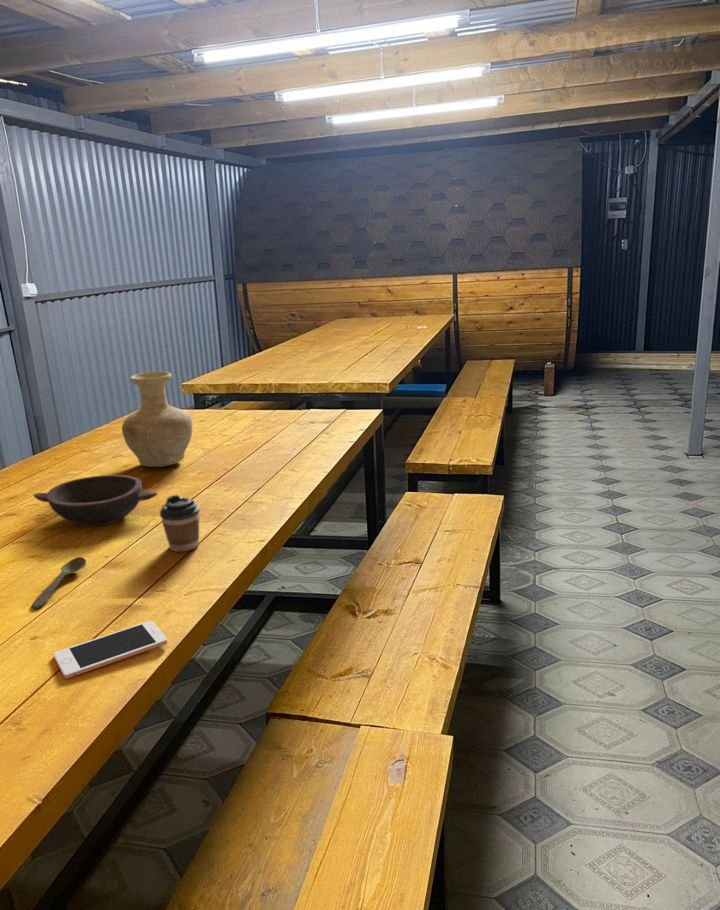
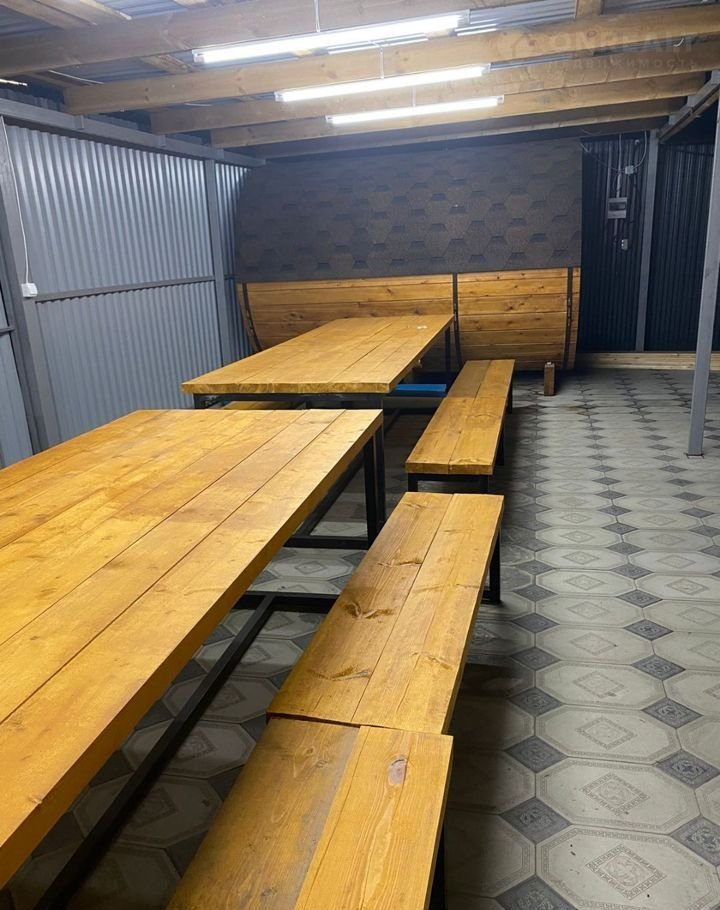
- vase [121,371,193,468]
- bowl [33,474,159,527]
- coffee cup [159,494,201,553]
- spoon [31,556,87,609]
- cell phone [52,620,168,680]
